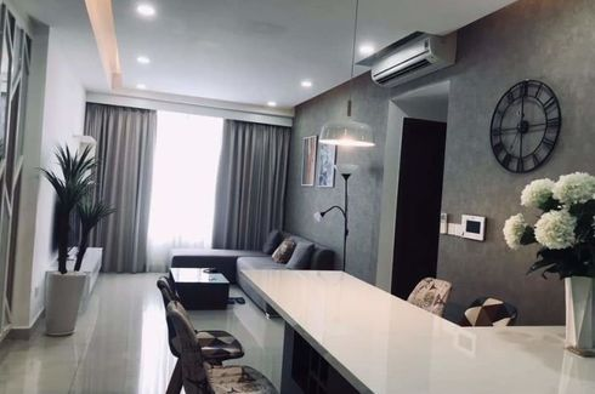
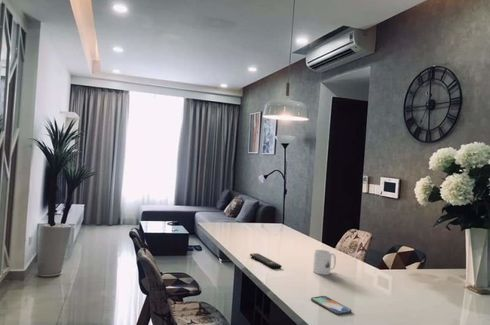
+ smartphone [310,295,352,316]
+ mug [312,249,337,276]
+ remote control [249,252,283,270]
